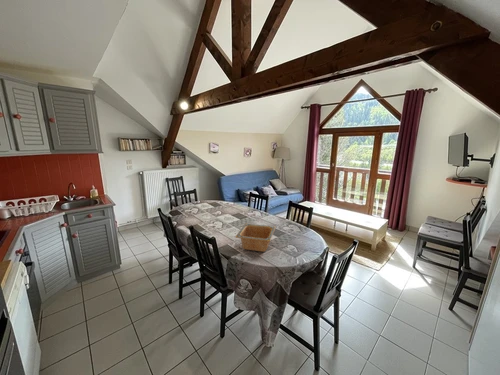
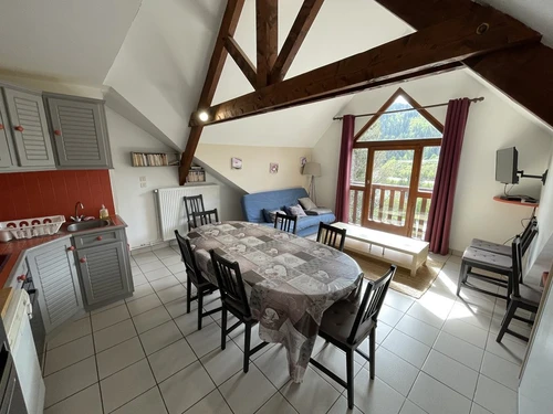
- serving bowl [234,223,277,253]
